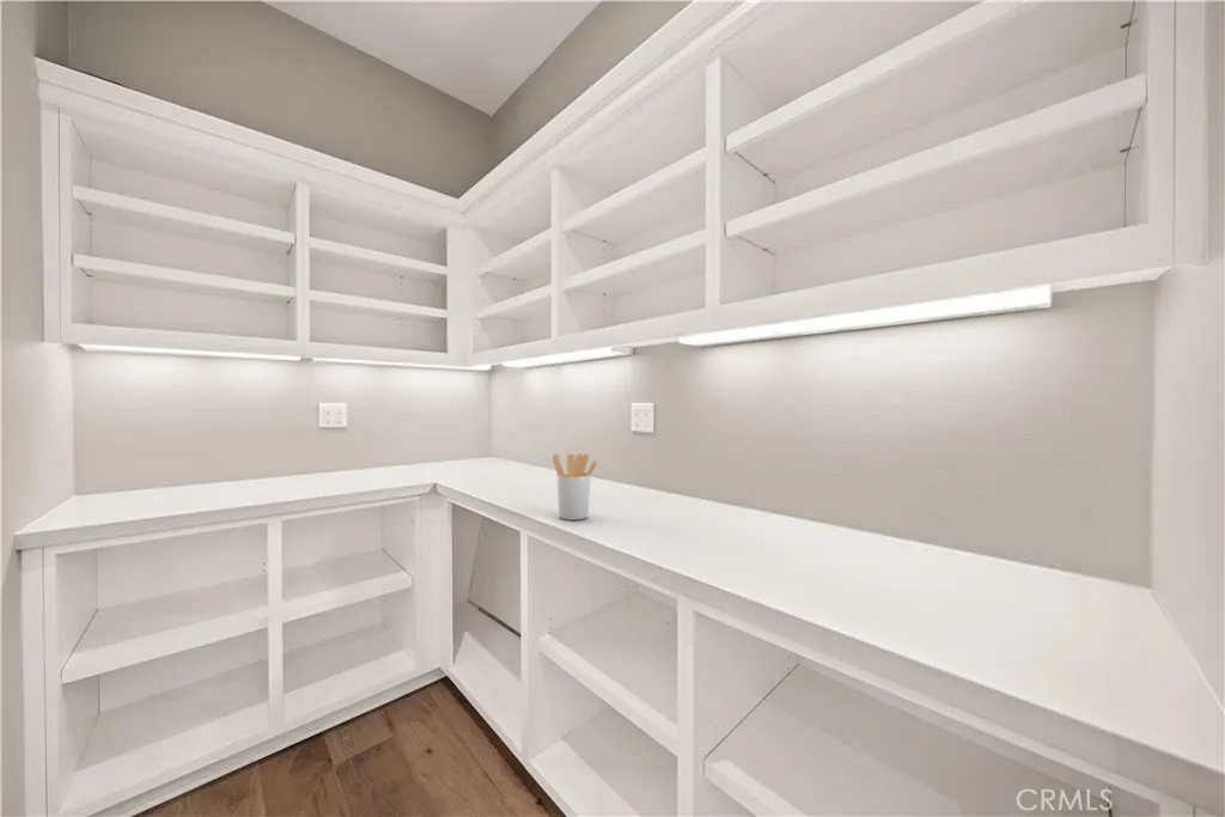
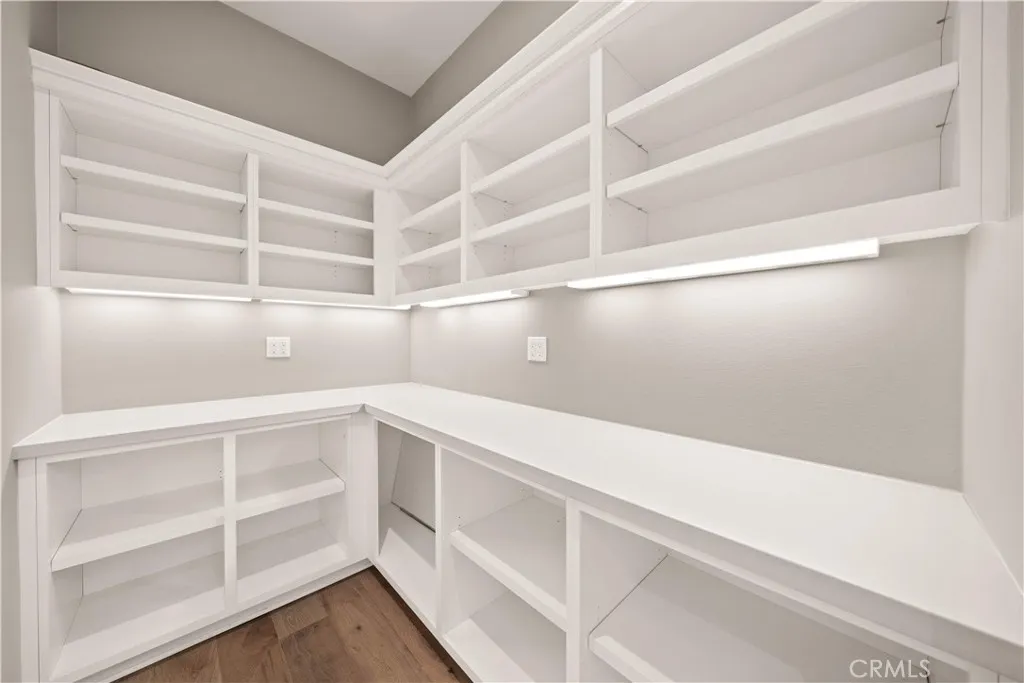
- utensil holder [551,452,598,522]
